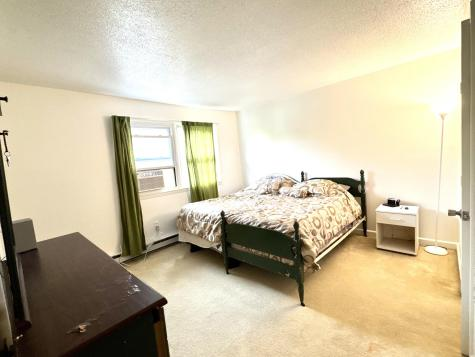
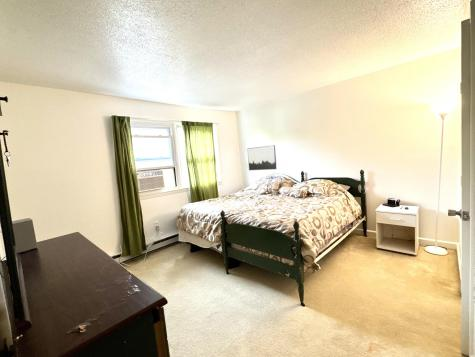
+ wall art [247,144,277,171]
